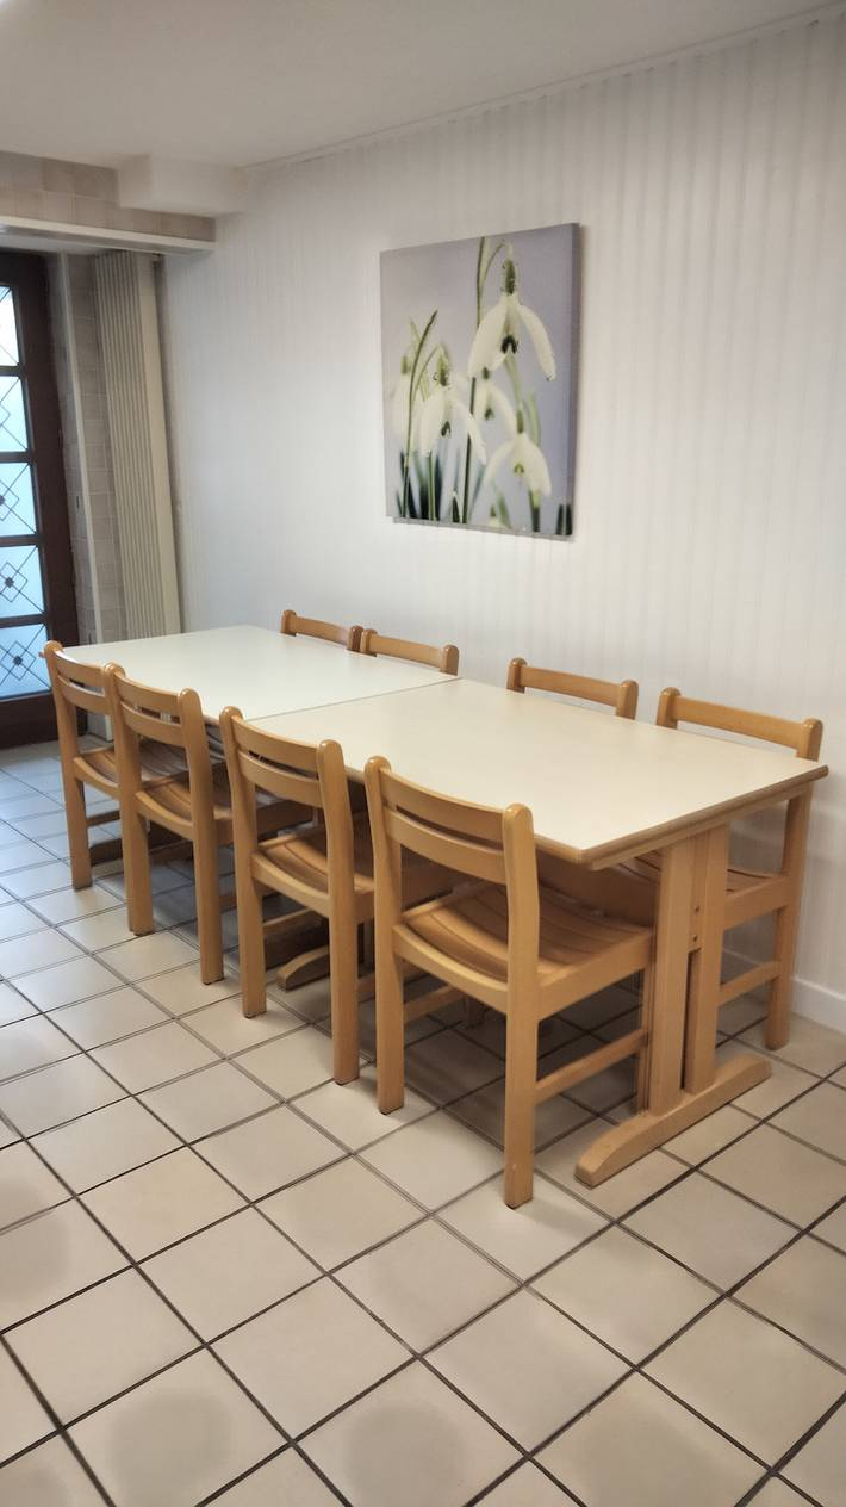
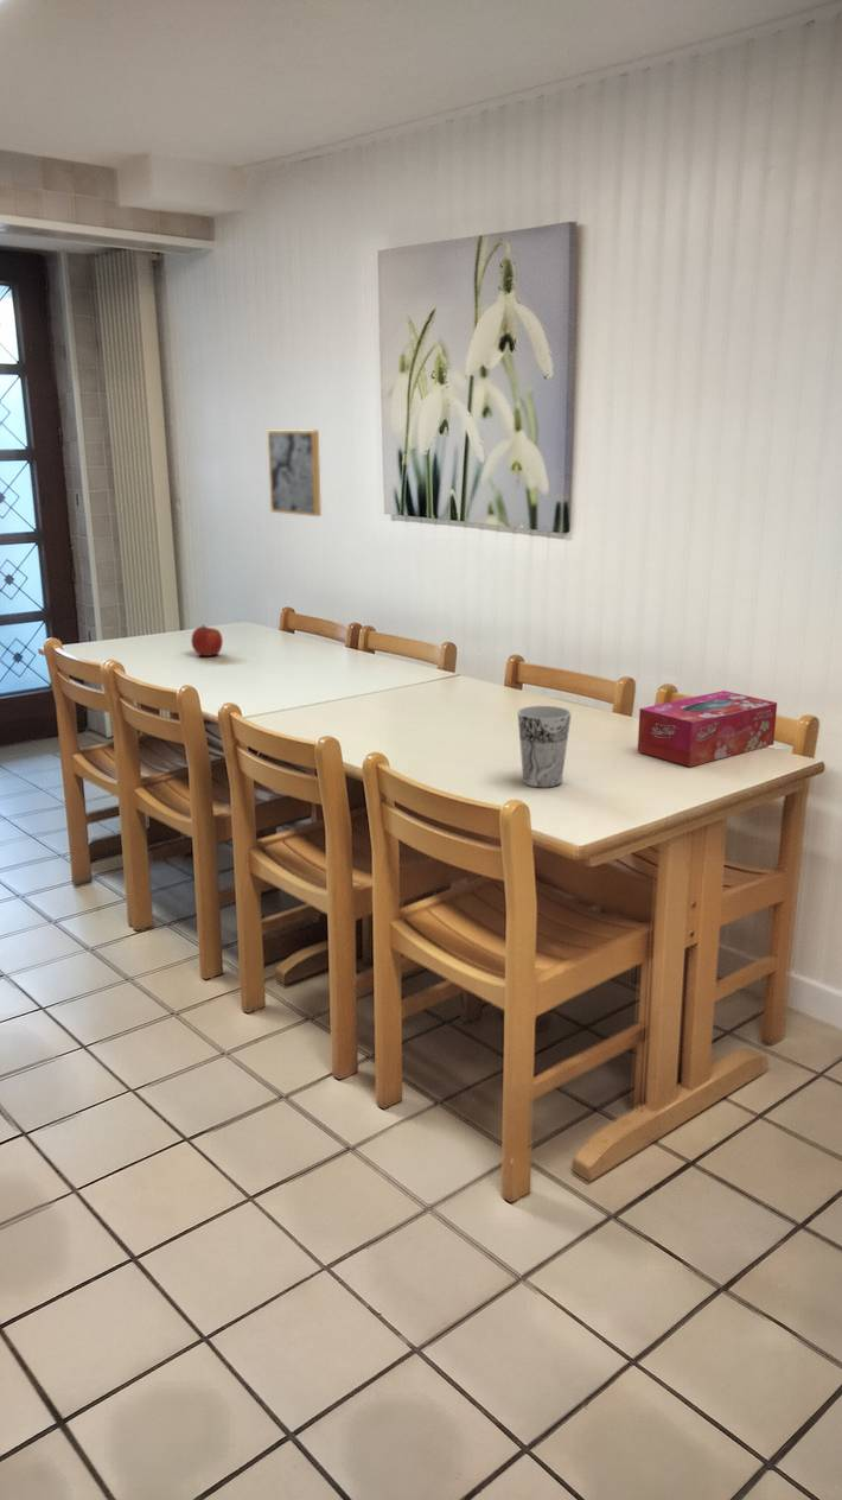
+ wall art [267,430,323,517]
+ apple [190,623,224,657]
+ tissue box [637,689,778,768]
+ cup [517,705,573,788]
